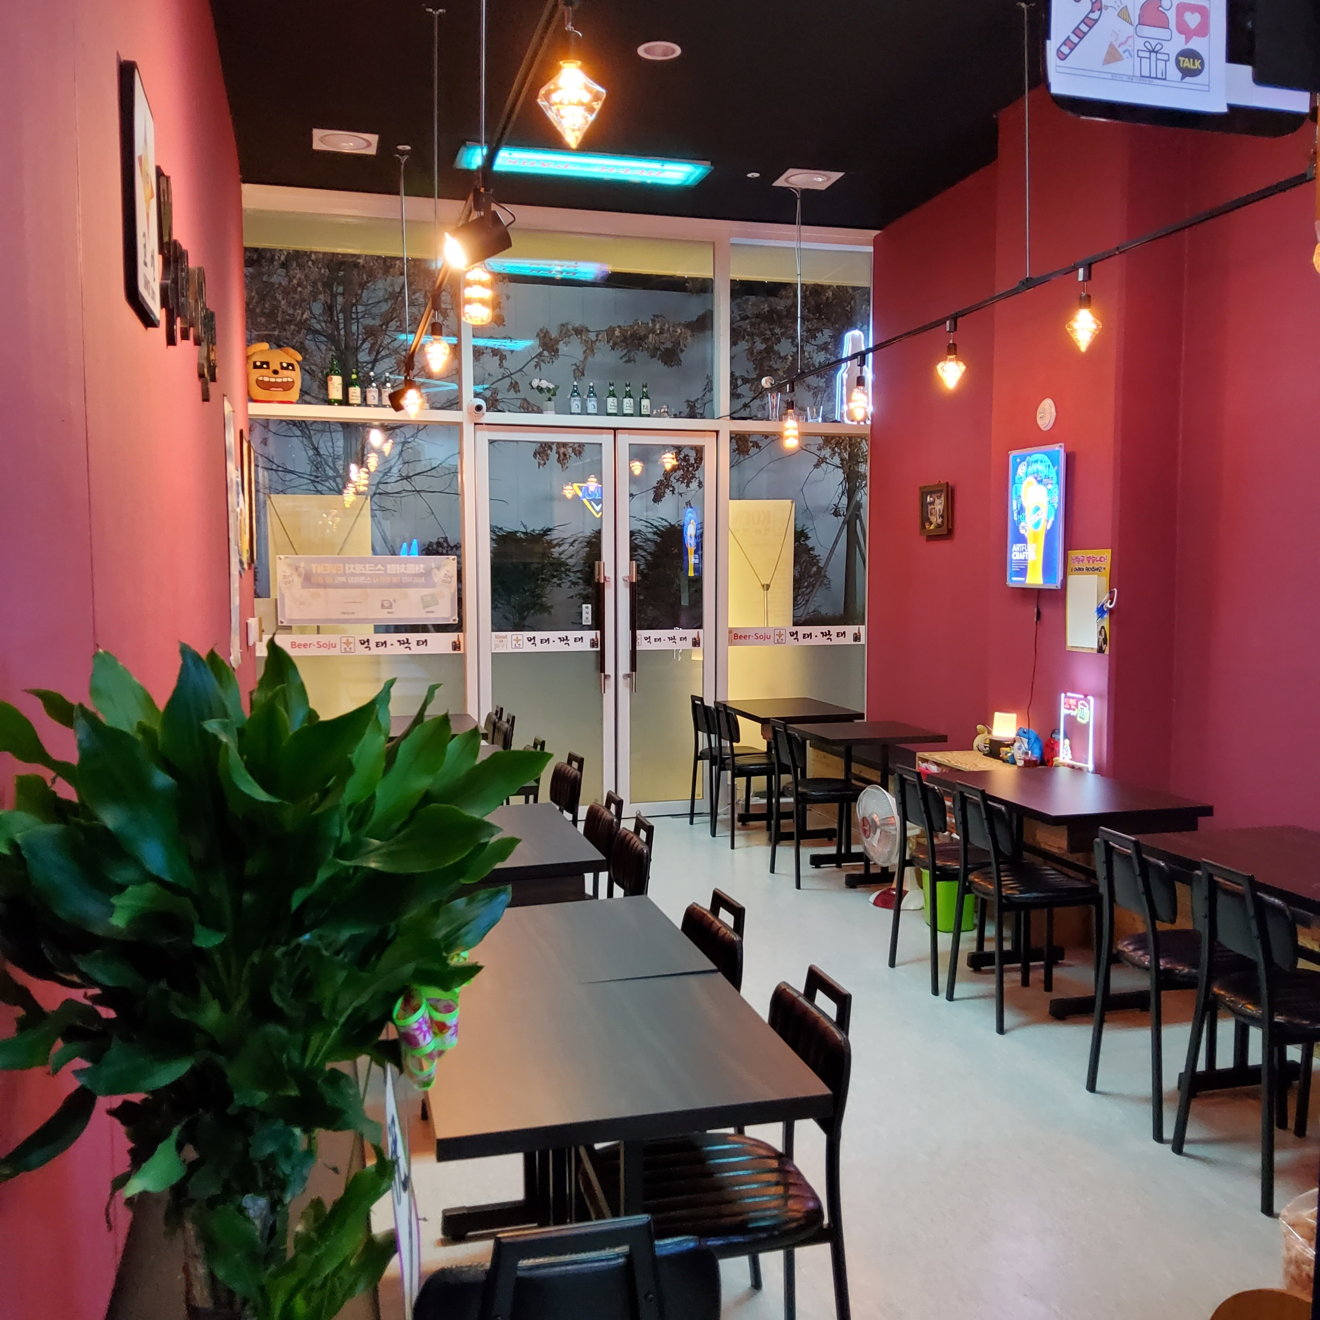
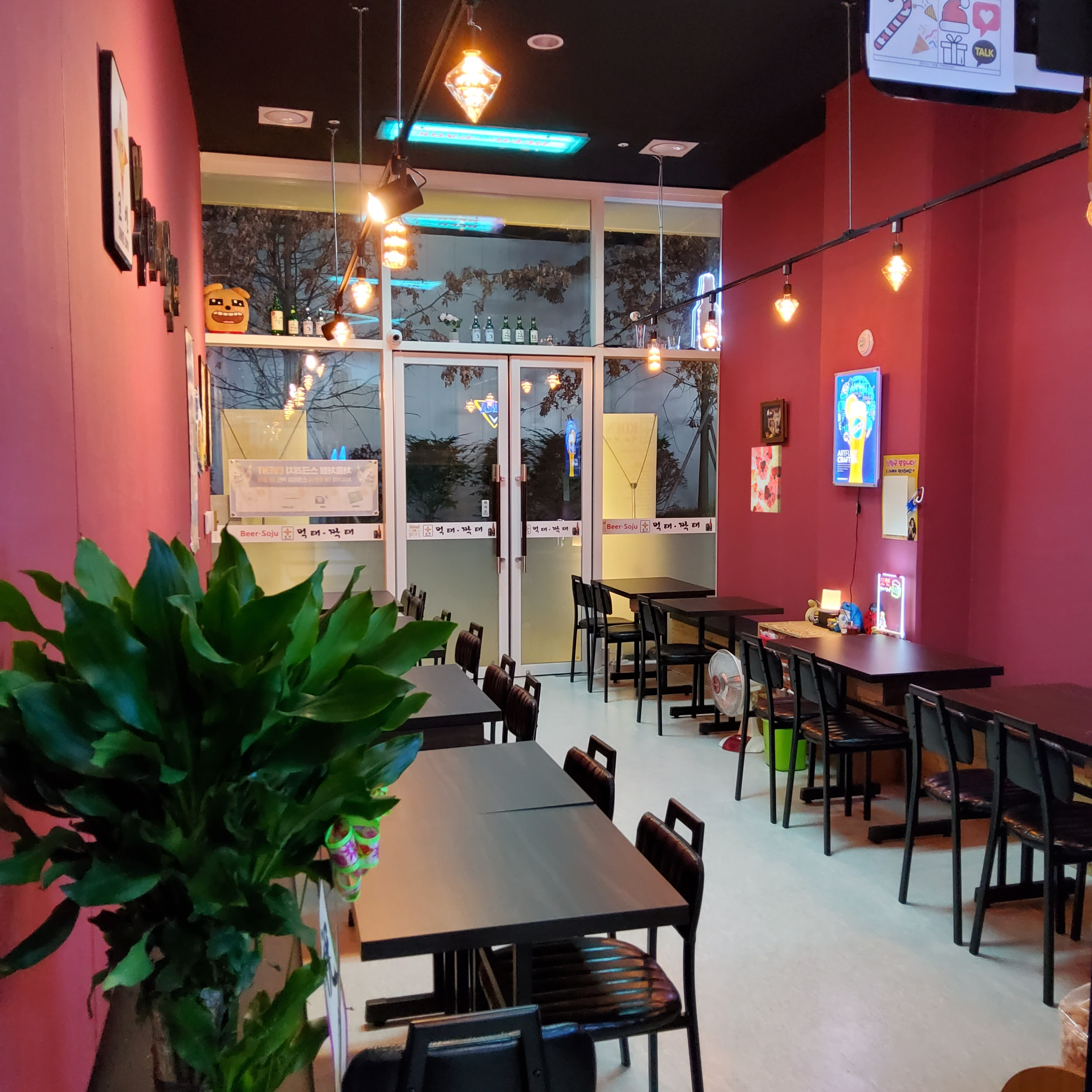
+ wall art [750,445,782,513]
